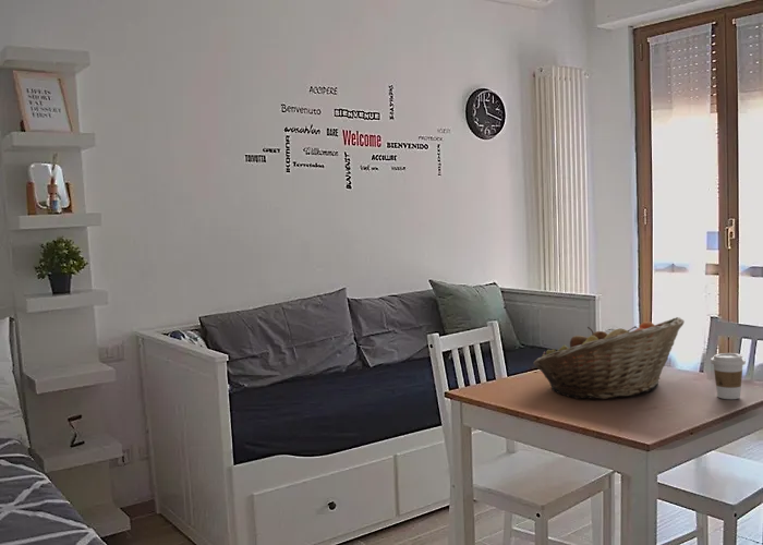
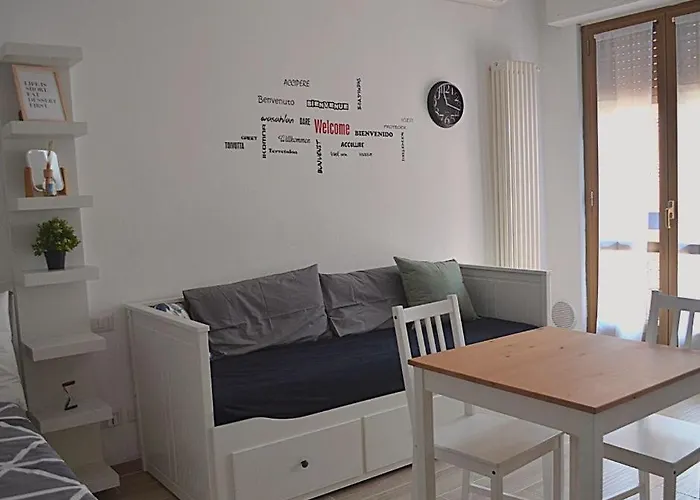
- fruit basket [532,316,686,400]
- coffee cup [710,352,747,400]
